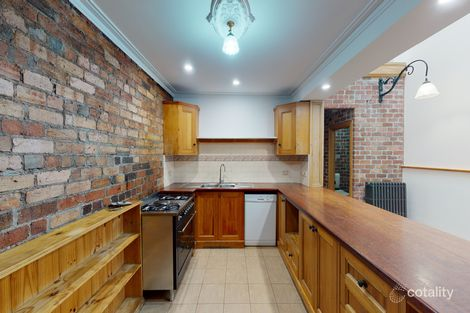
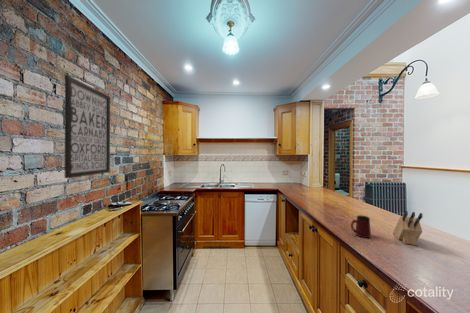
+ wall art [64,74,111,179]
+ knife block [392,210,424,246]
+ mug [350,214,372,239]
